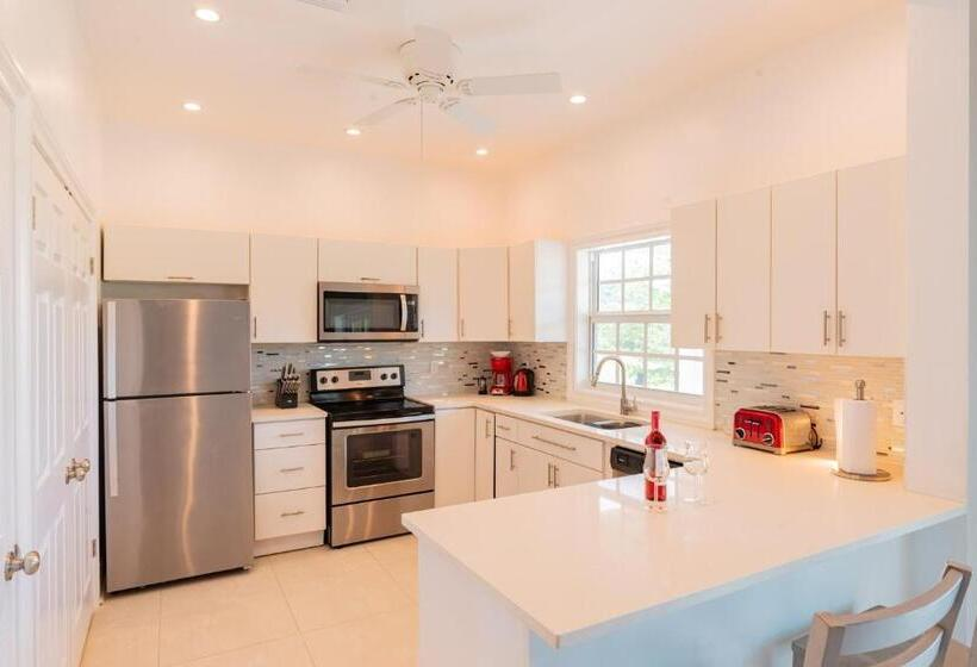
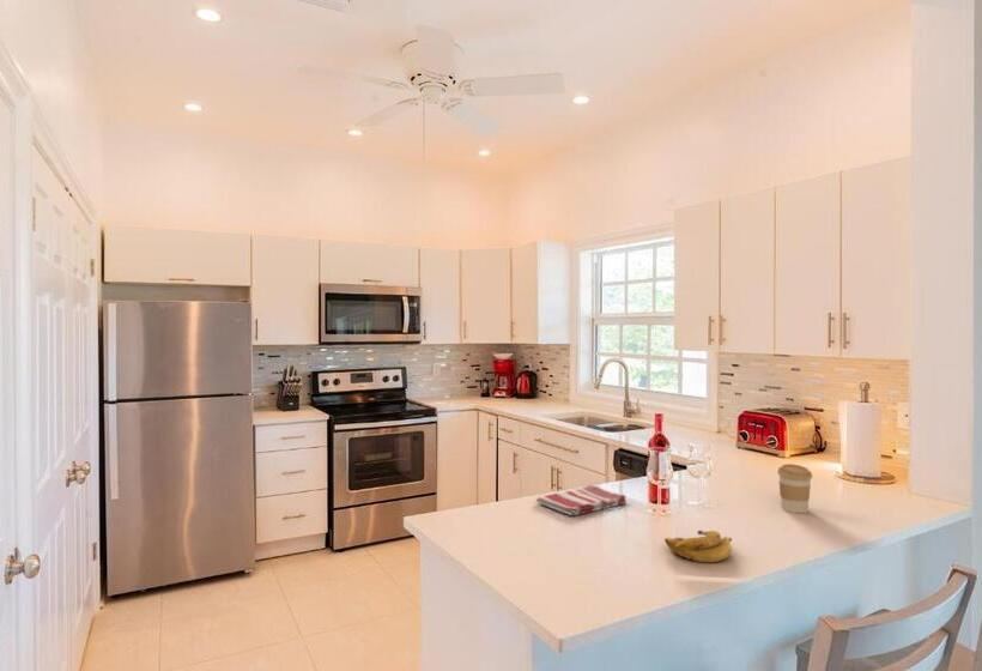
+ banana [663,530,733,563]
+ dish towel [535,484,628,516]
+ coffee cup [776,463,813,514]
